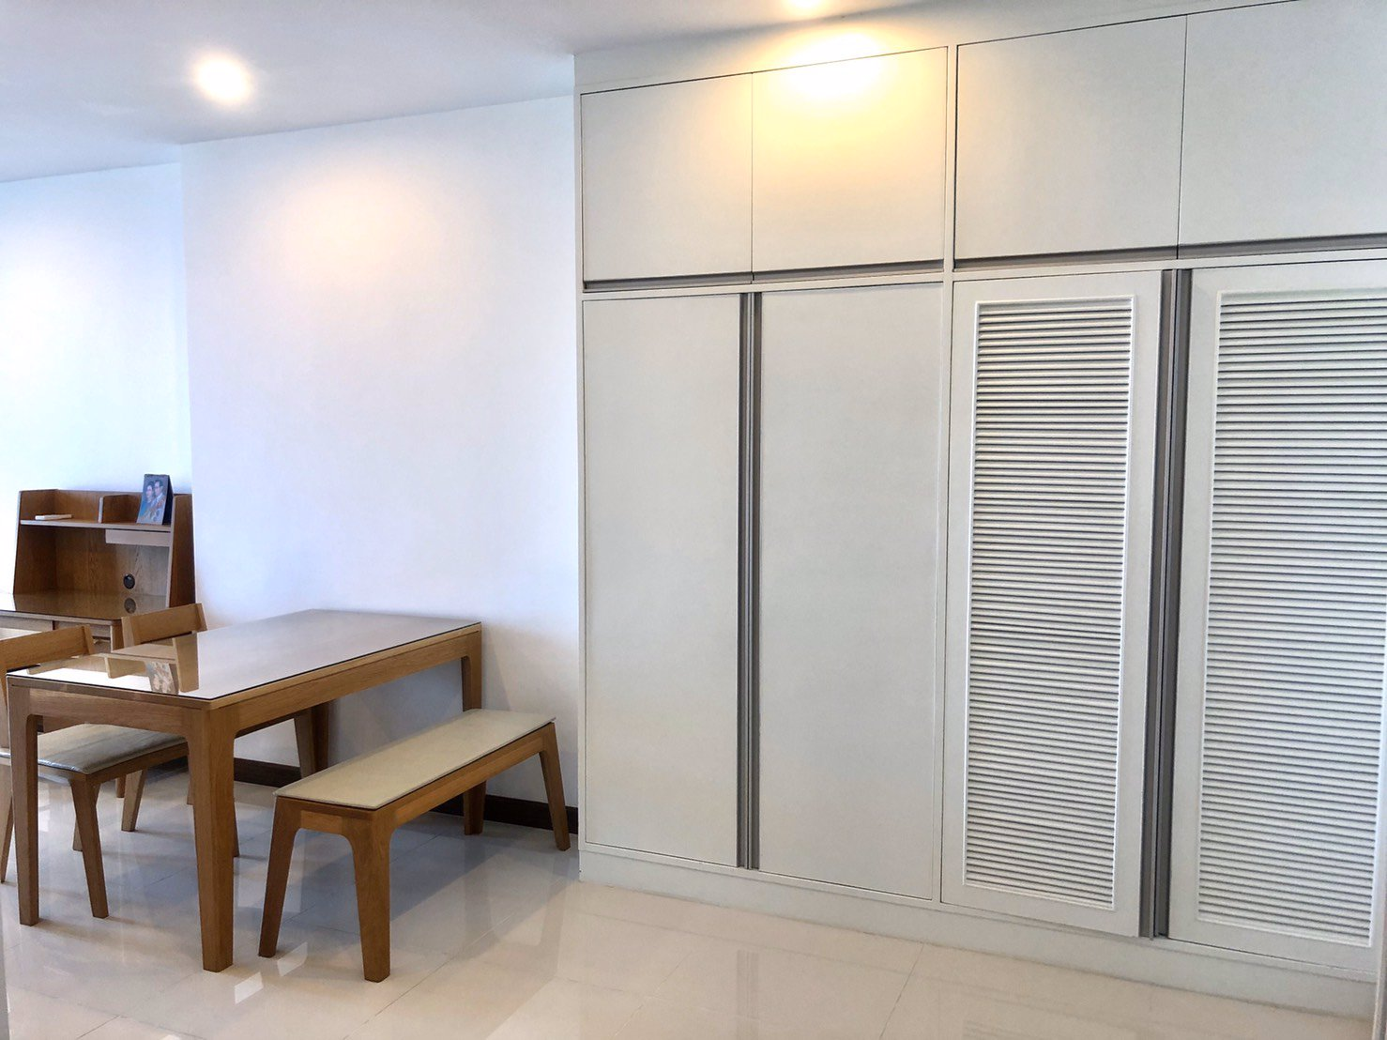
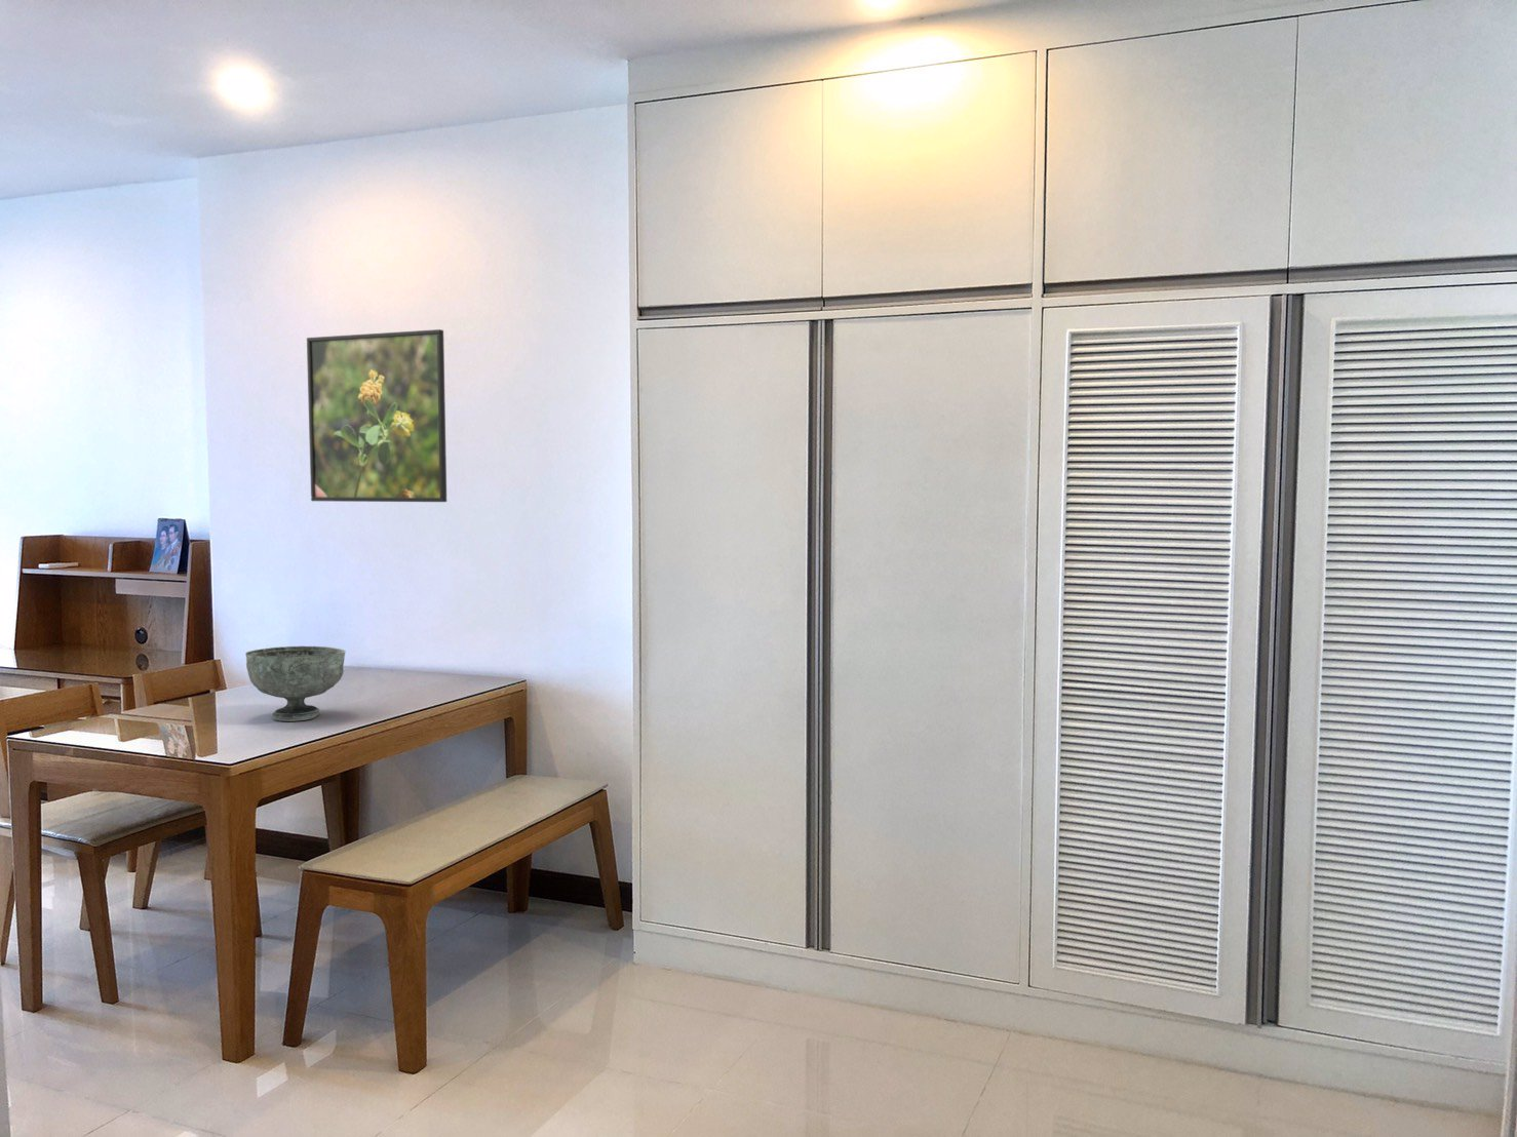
+ decorative bowl [245,645,346,723]
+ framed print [306,328,448,503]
